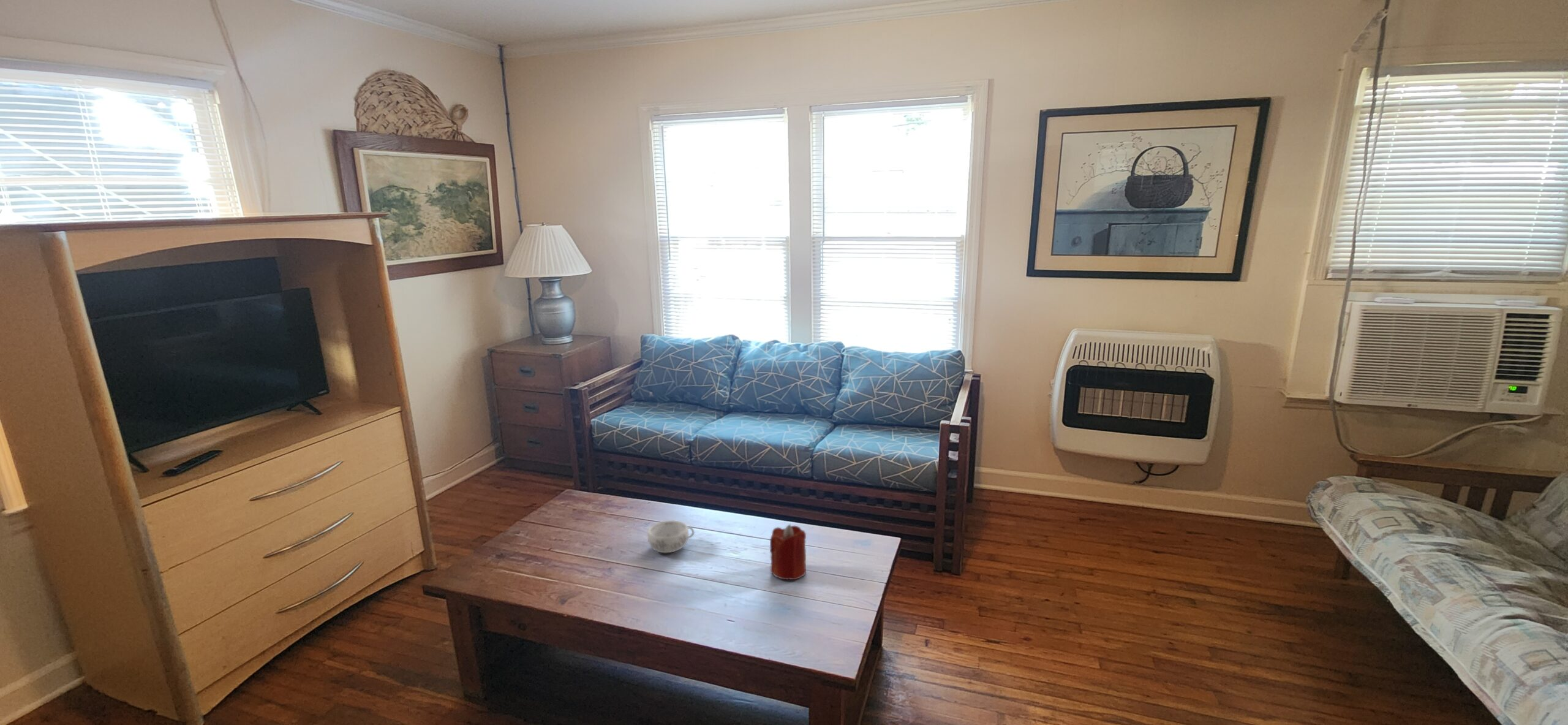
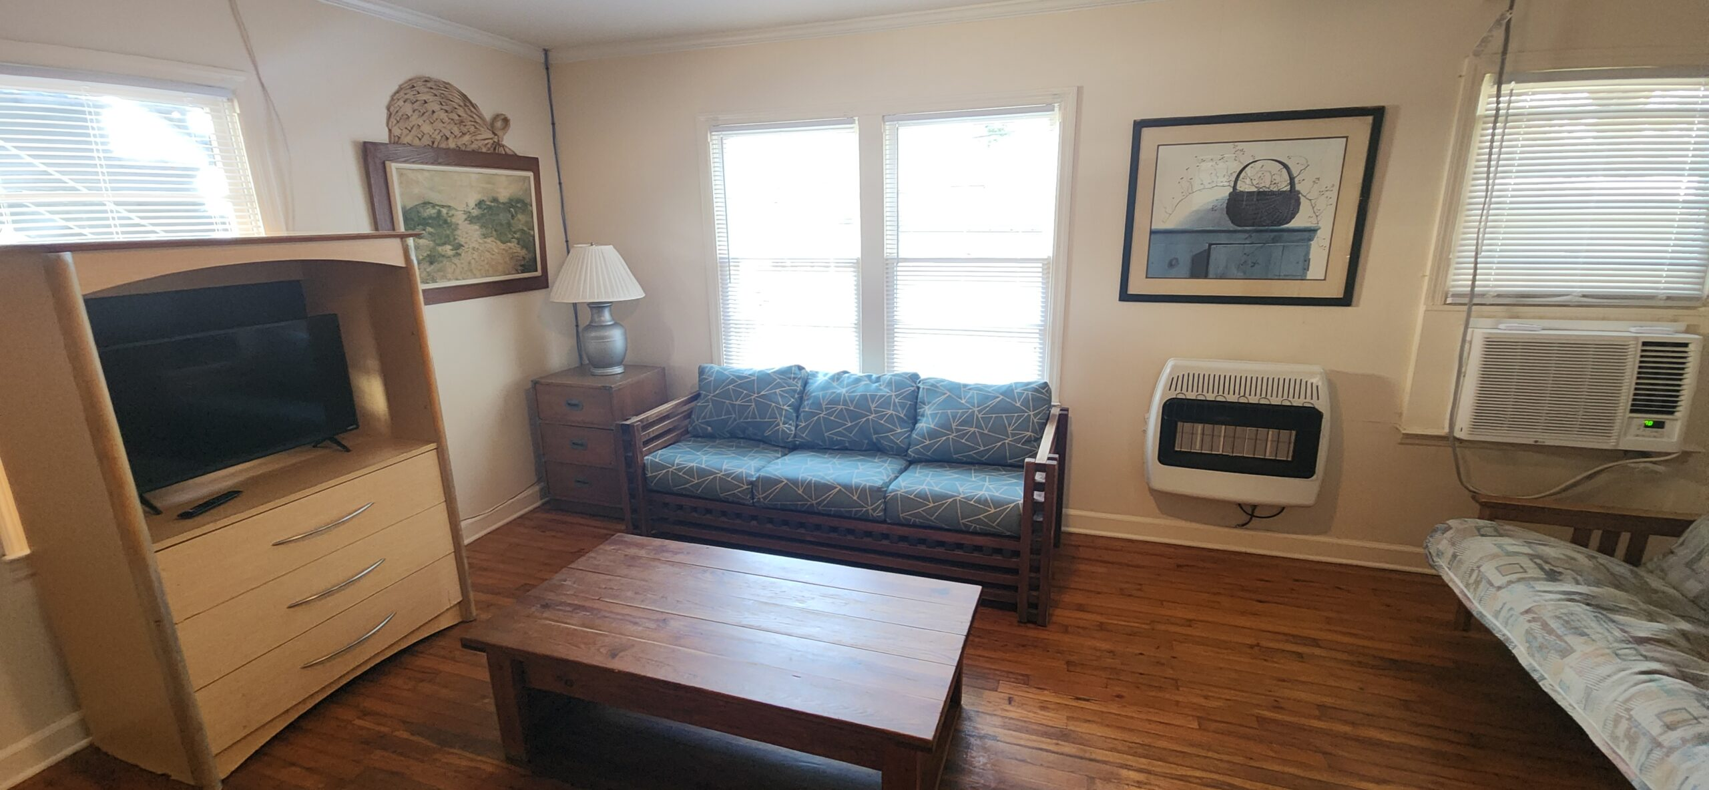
- decorative bowl [647,520,695,553]
- candle [769,523,807,580]
